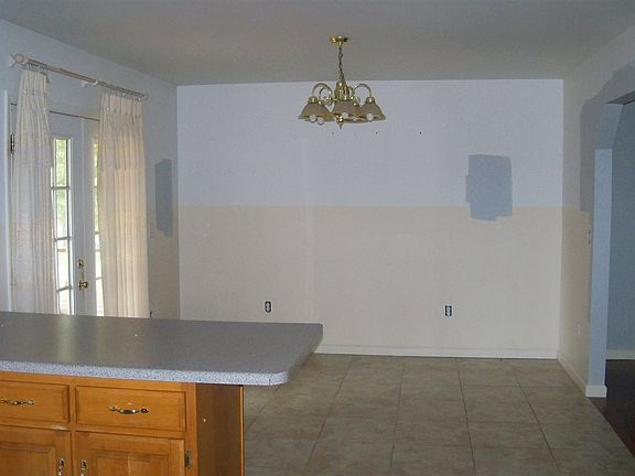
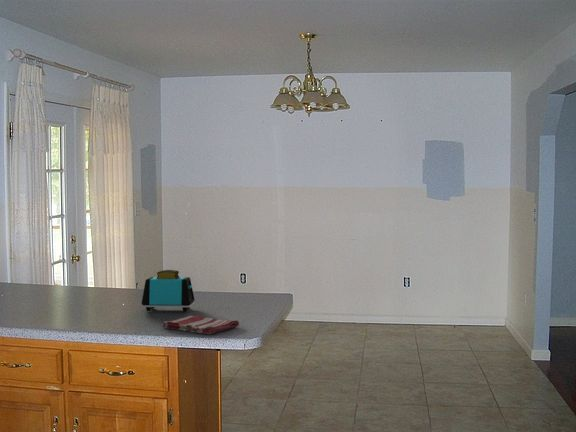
+ toaster [141,269,196,312]
+ dish towel [162,315,240,335]
